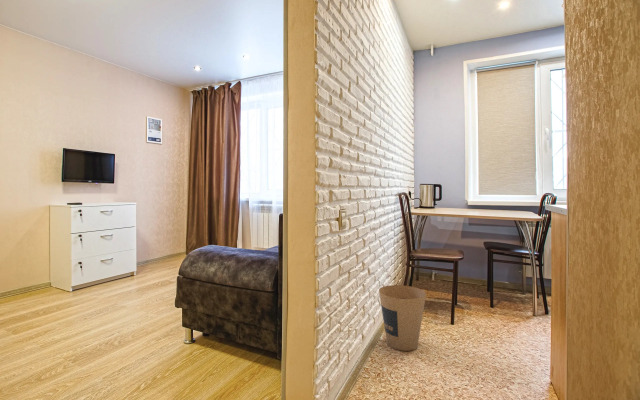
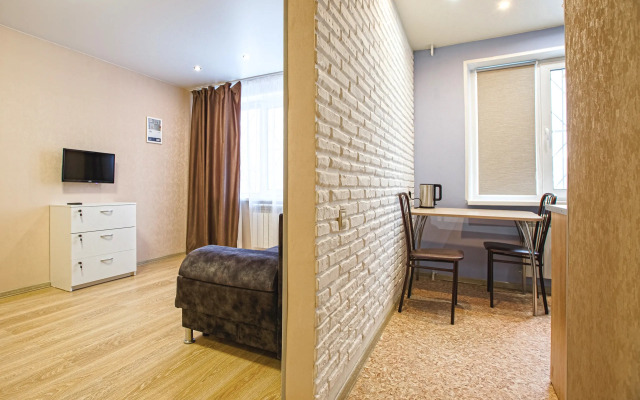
- trash can [378,284,427,352]
